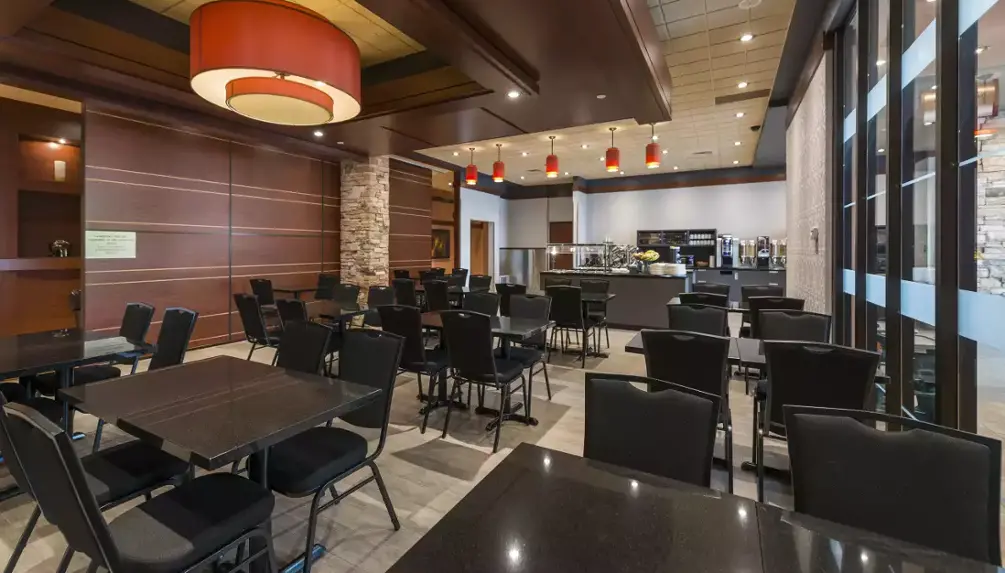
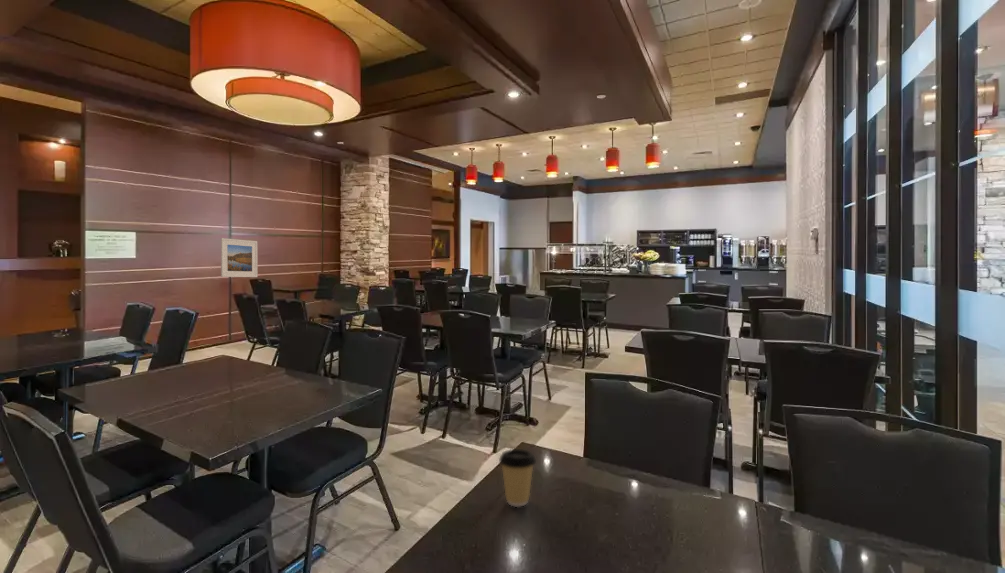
+ coffee cup [498,448,537,508]
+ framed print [220,237,259,278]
